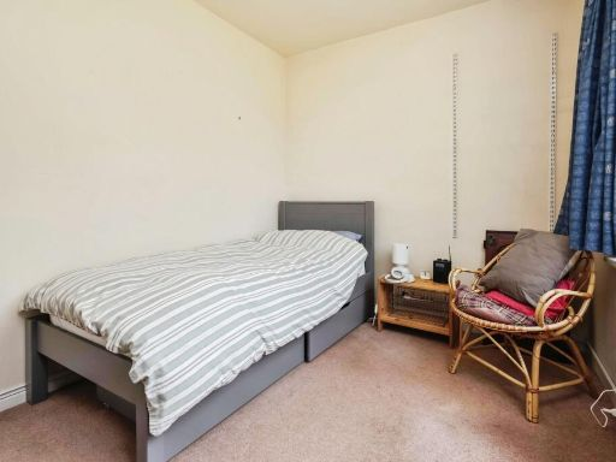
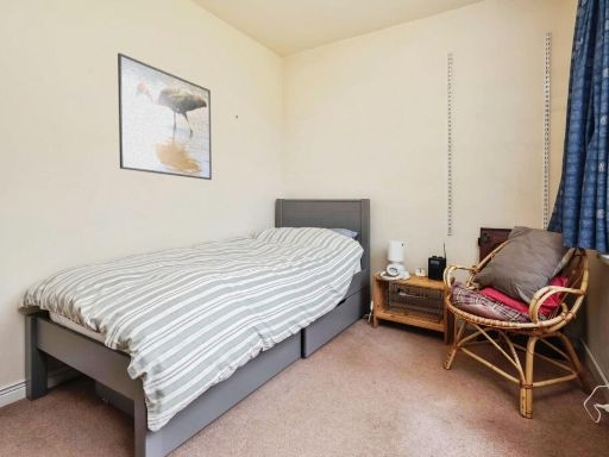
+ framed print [117,52,213,181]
